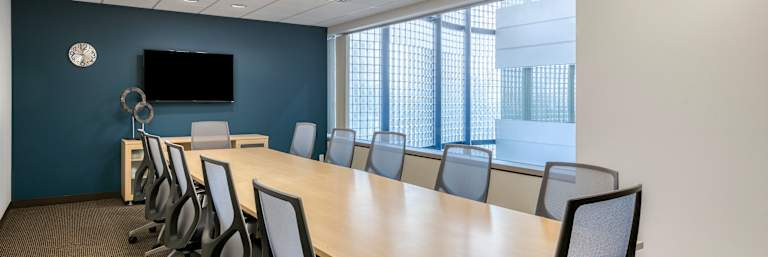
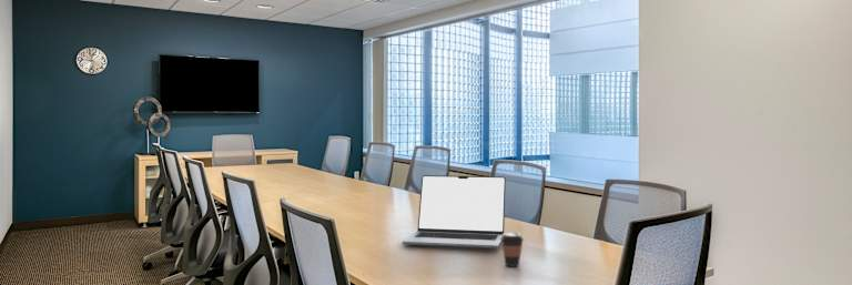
+ coffee cup [500,232,525,267]
+ laptop [402,174,507,250]
